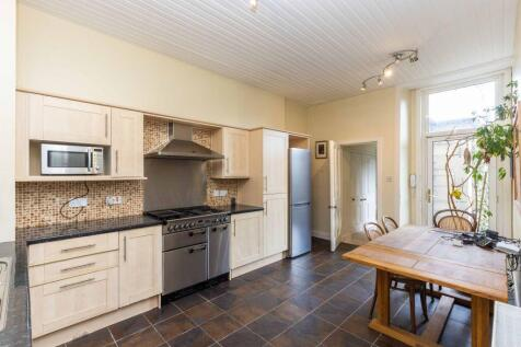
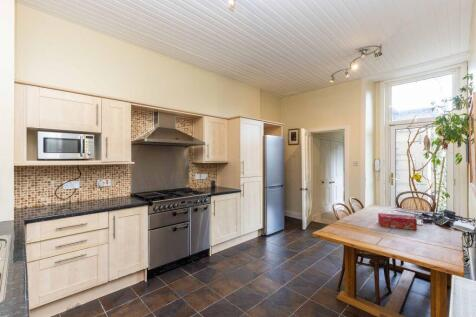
+ tissue box [377,212,418,231]
